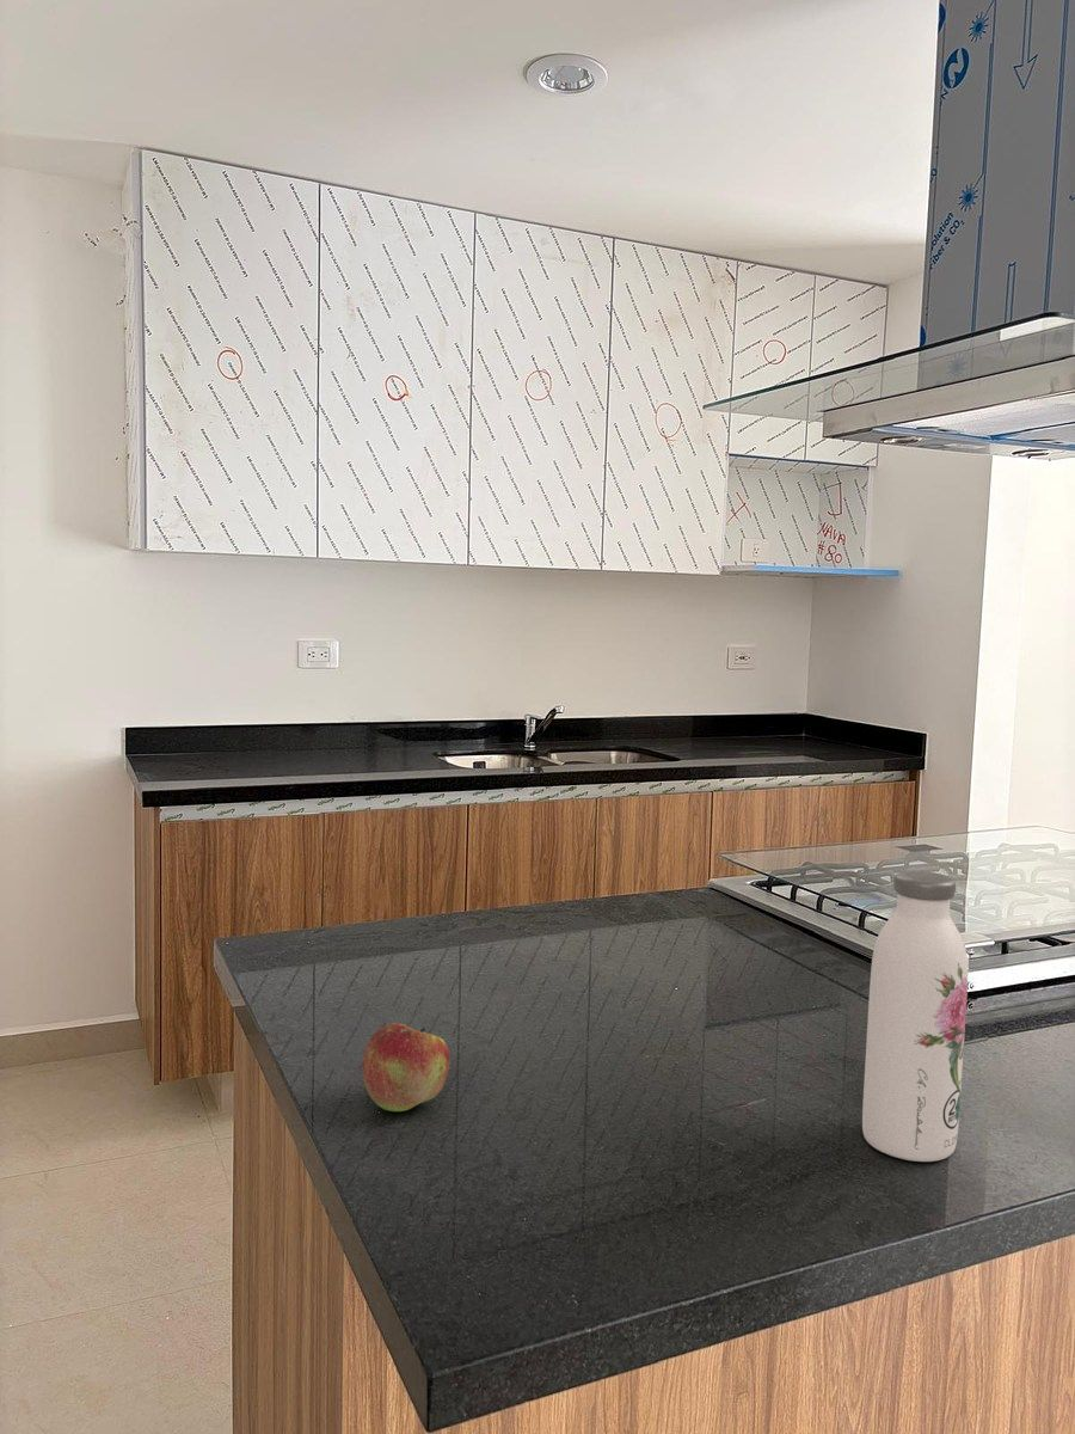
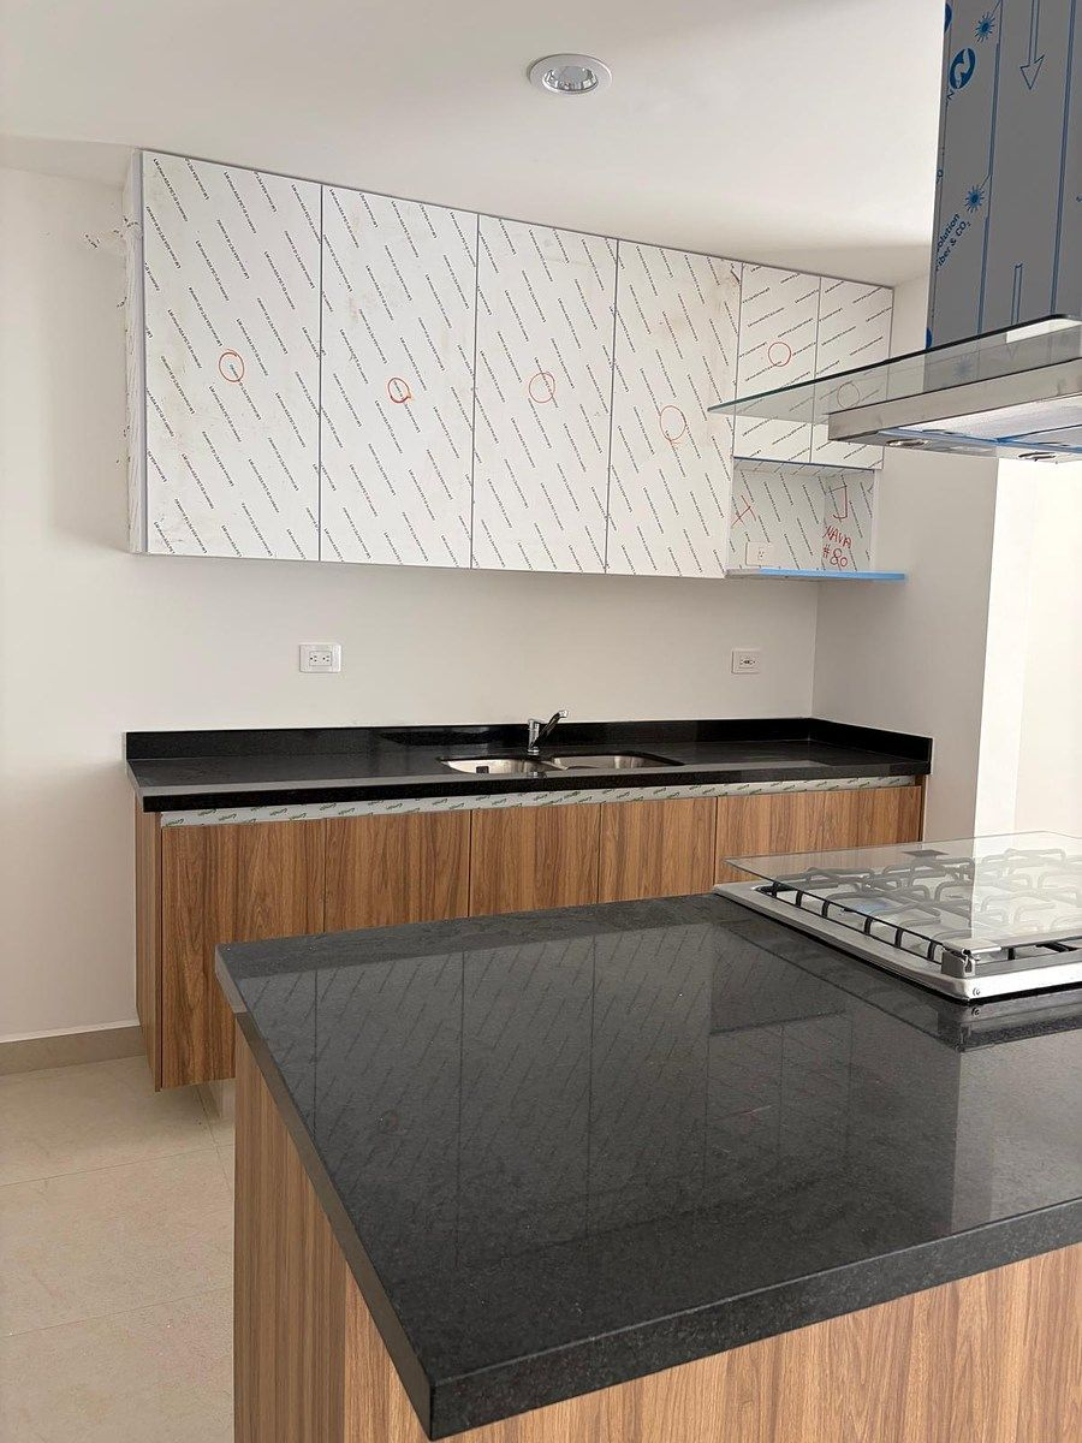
- fruit [361,1022,452,1113]
- water bottle [861,870,969,1163]
